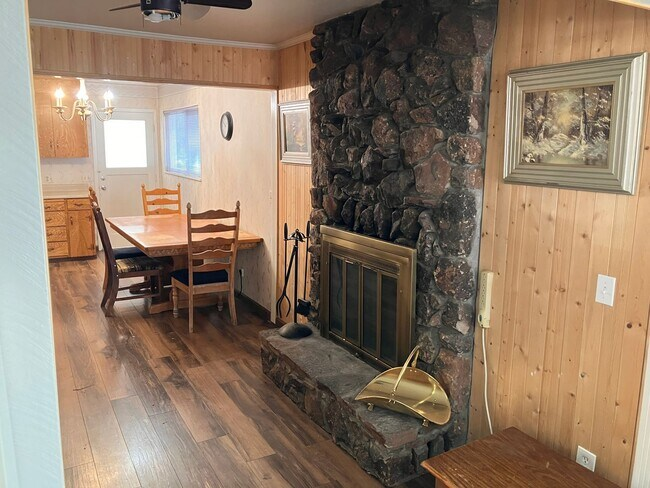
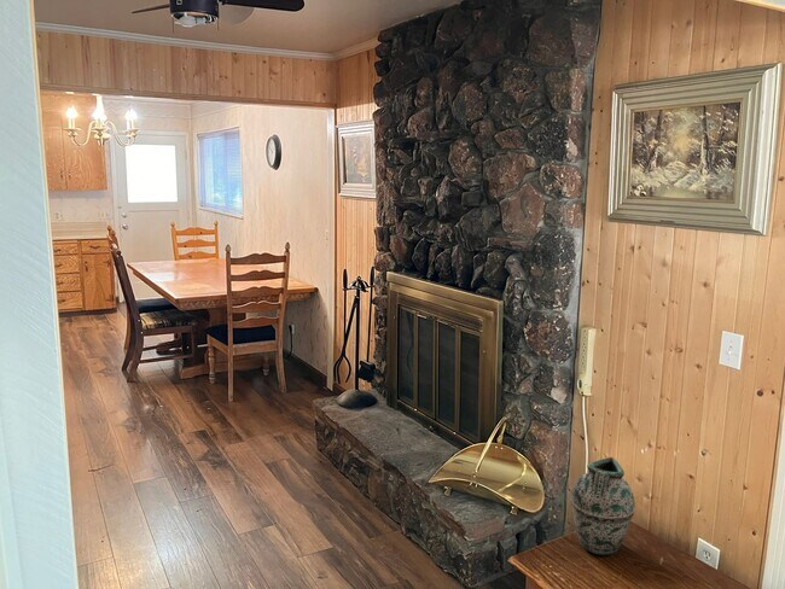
+ vase [570,456,636,556]
